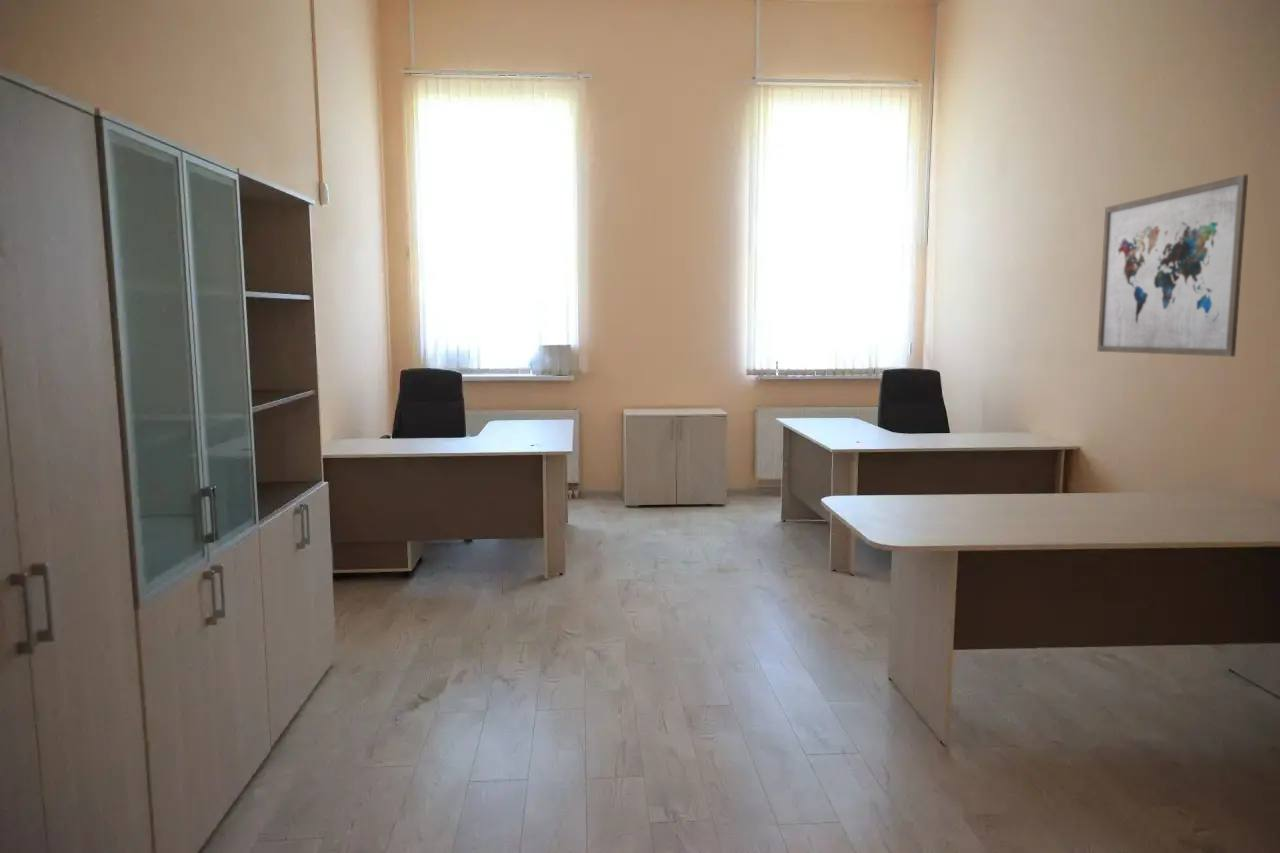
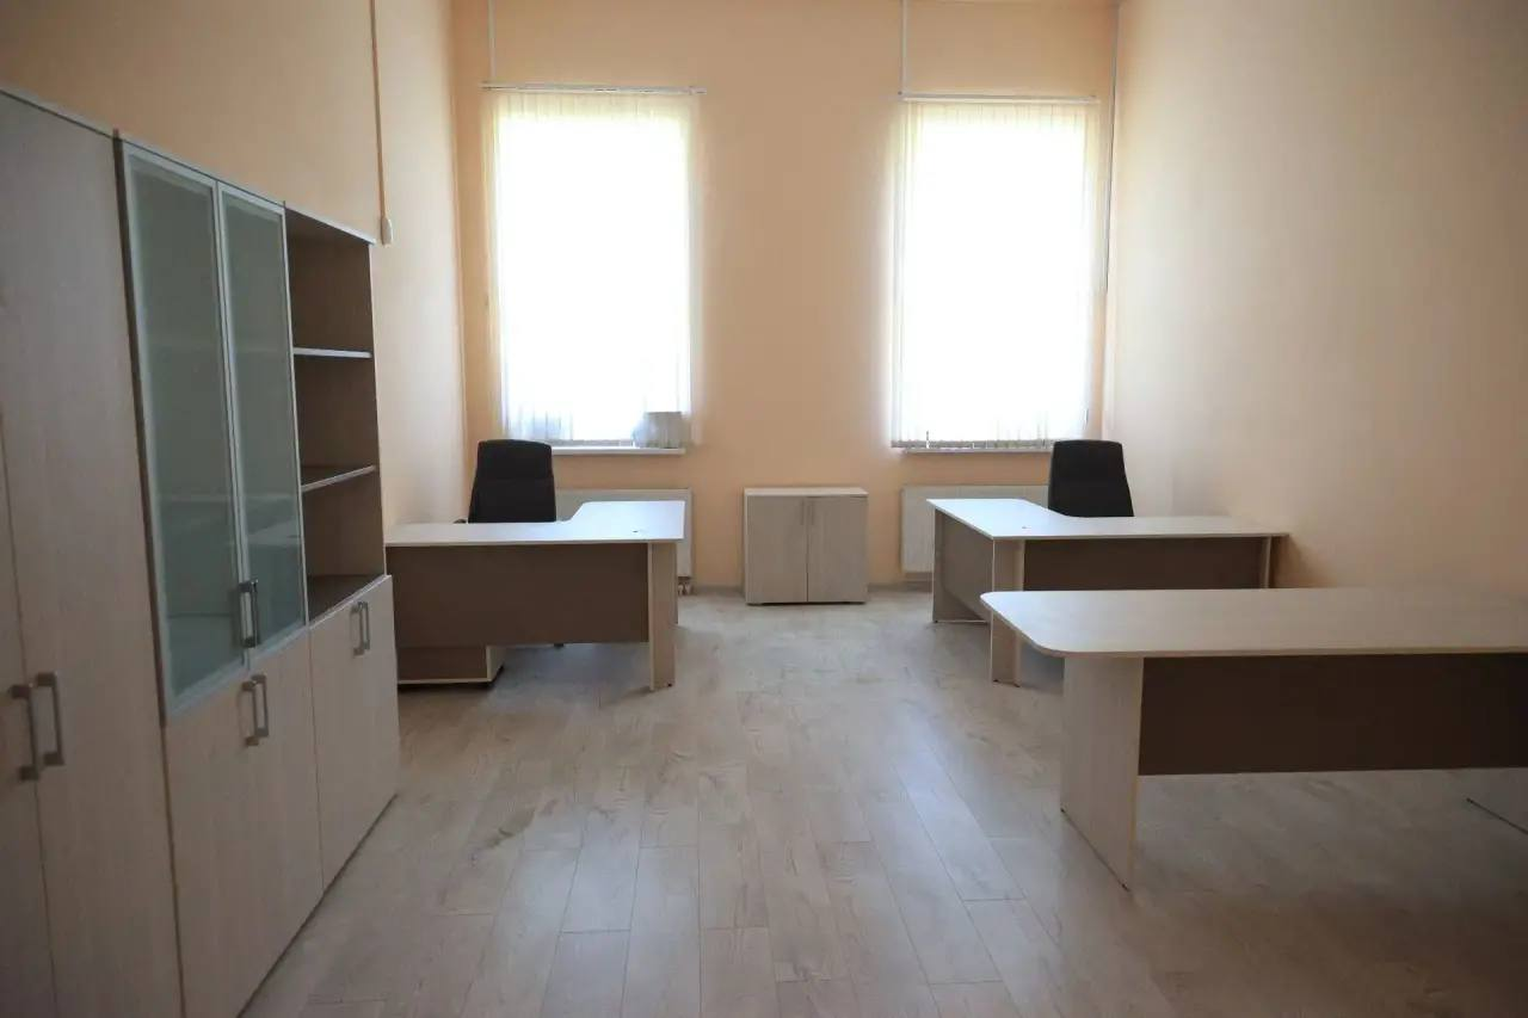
- wall art [1096,174,1249,358]
